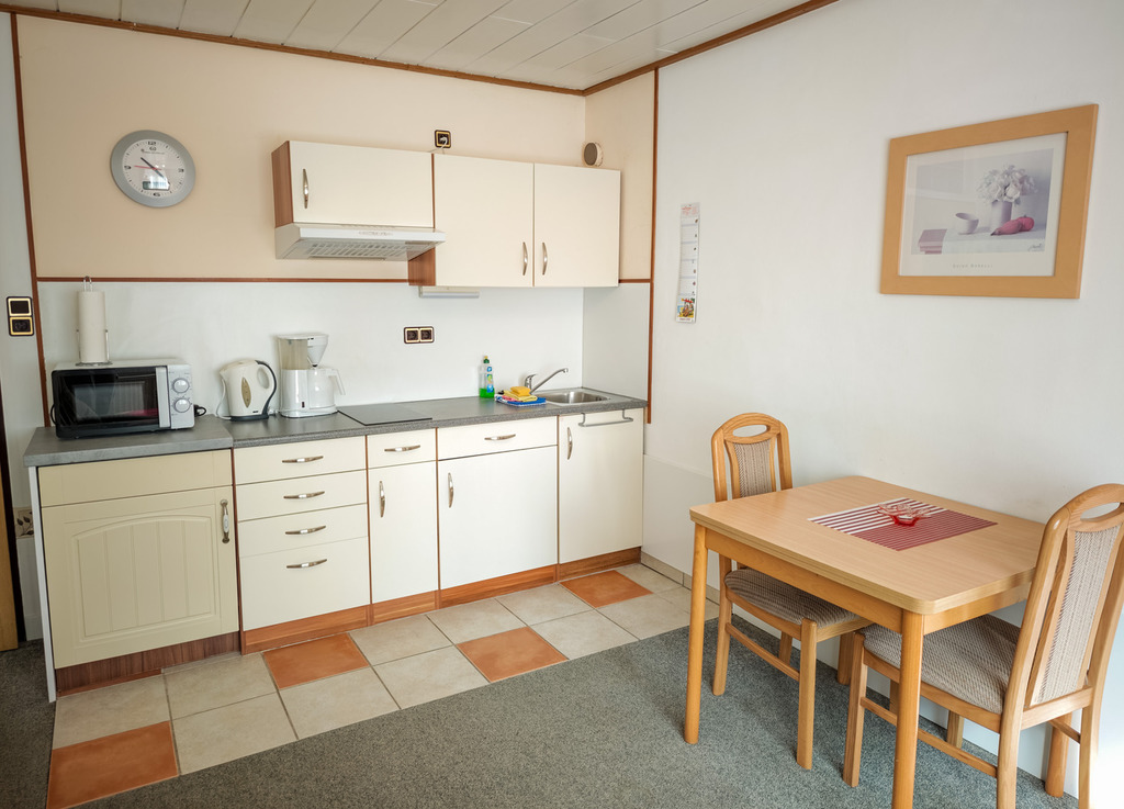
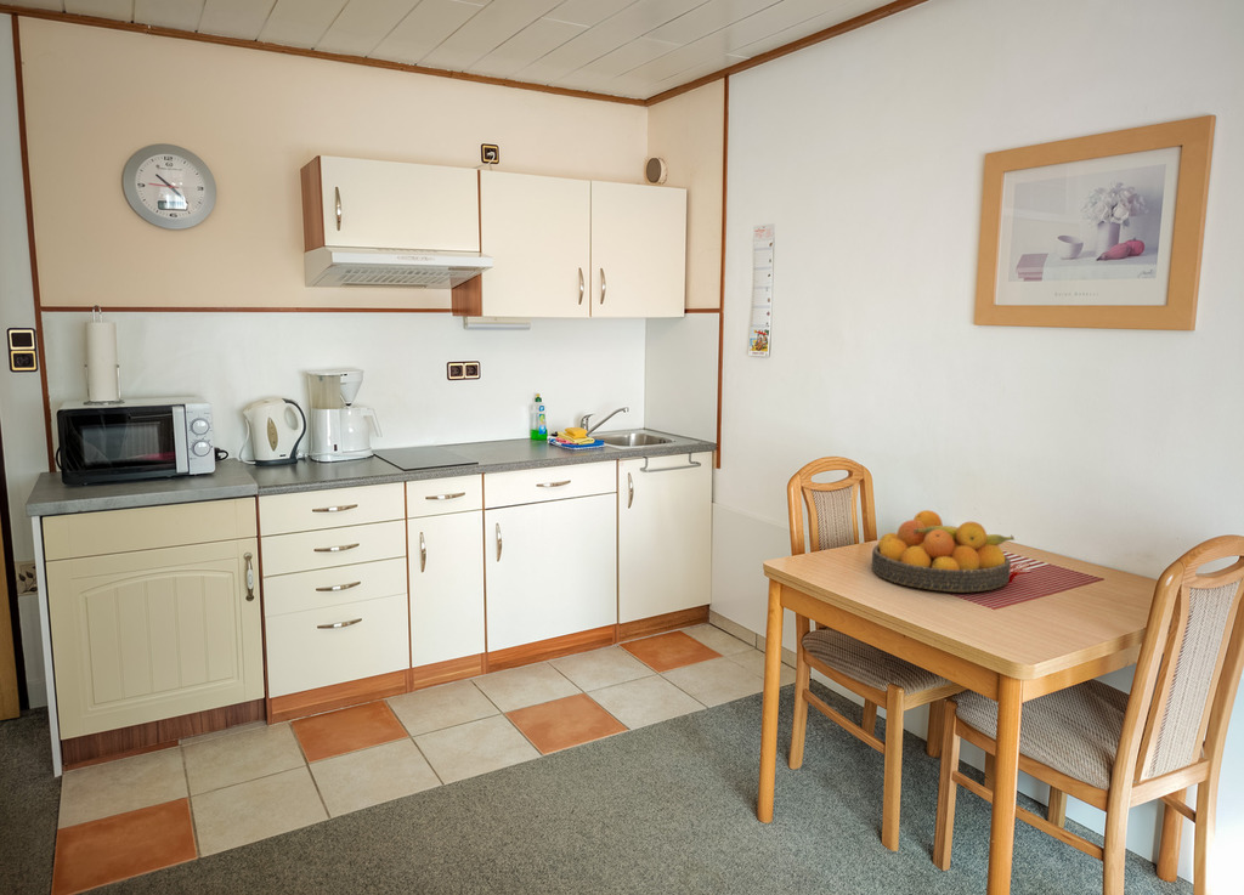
+ fruit bowl [871,509,1016,593]
